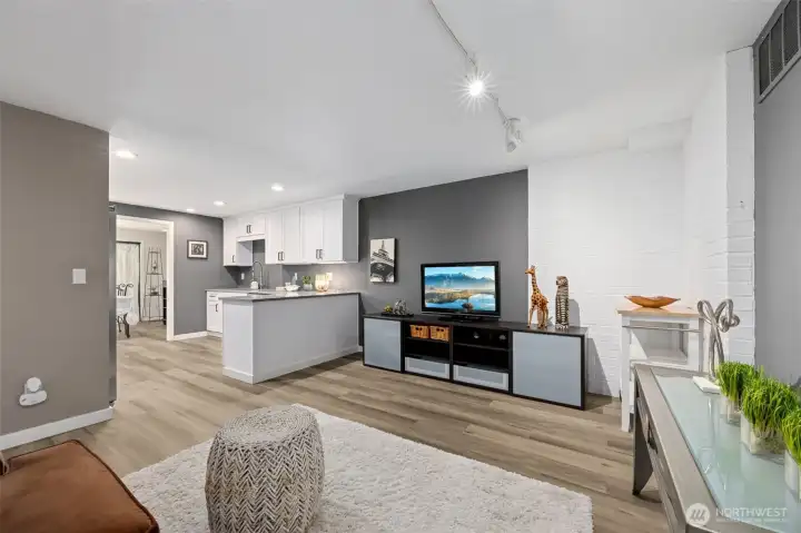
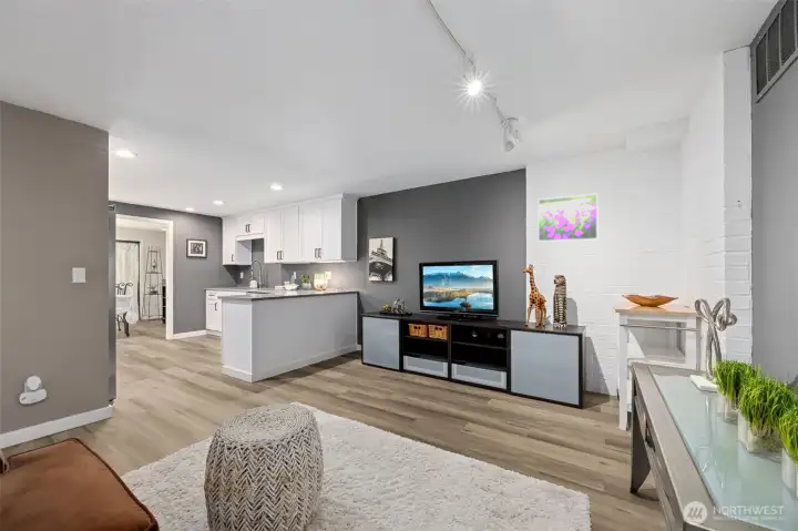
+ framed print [536,192,600,243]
